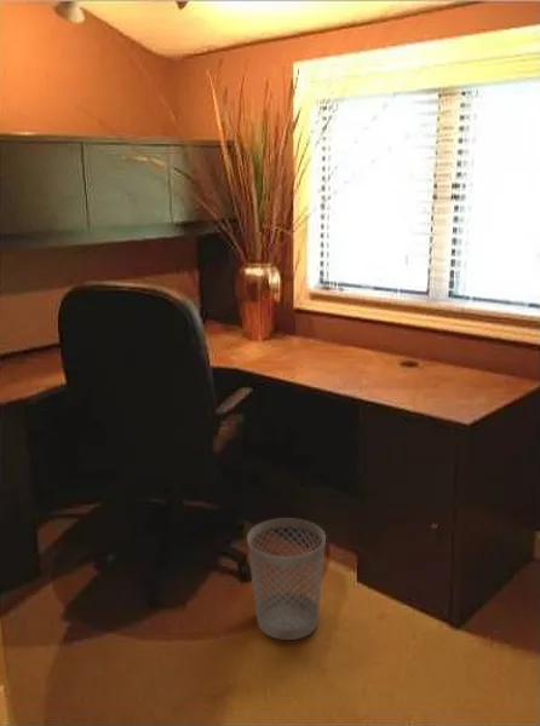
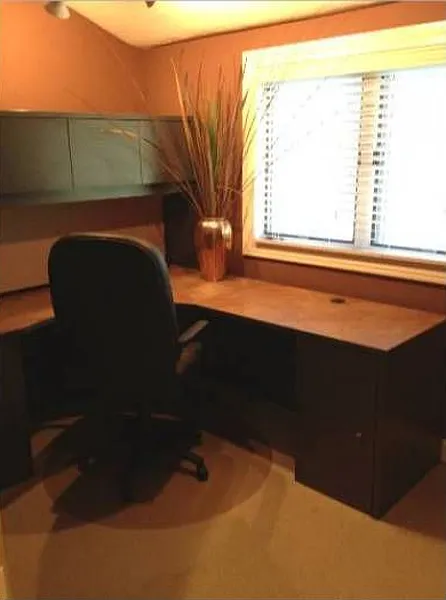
- wastebasket [246,517,327,641]
